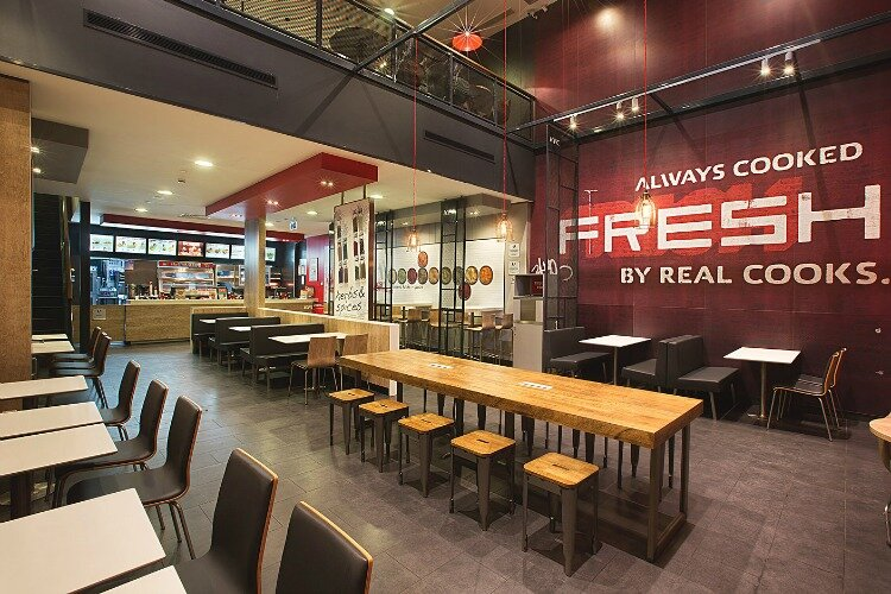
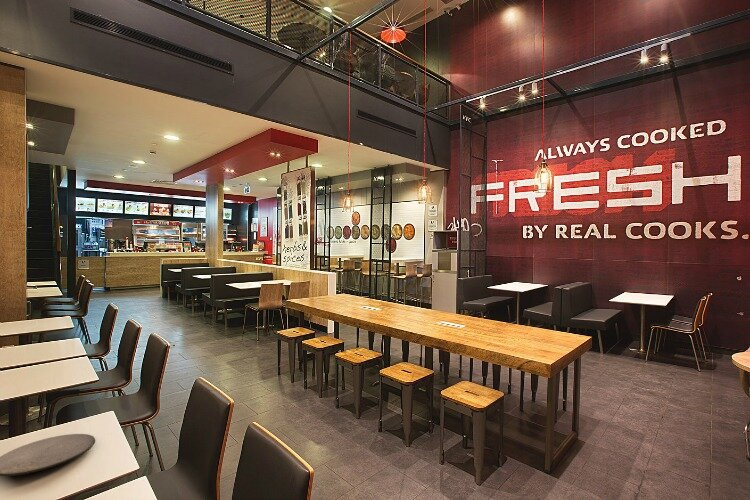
+ plate [0,433,96,477]
